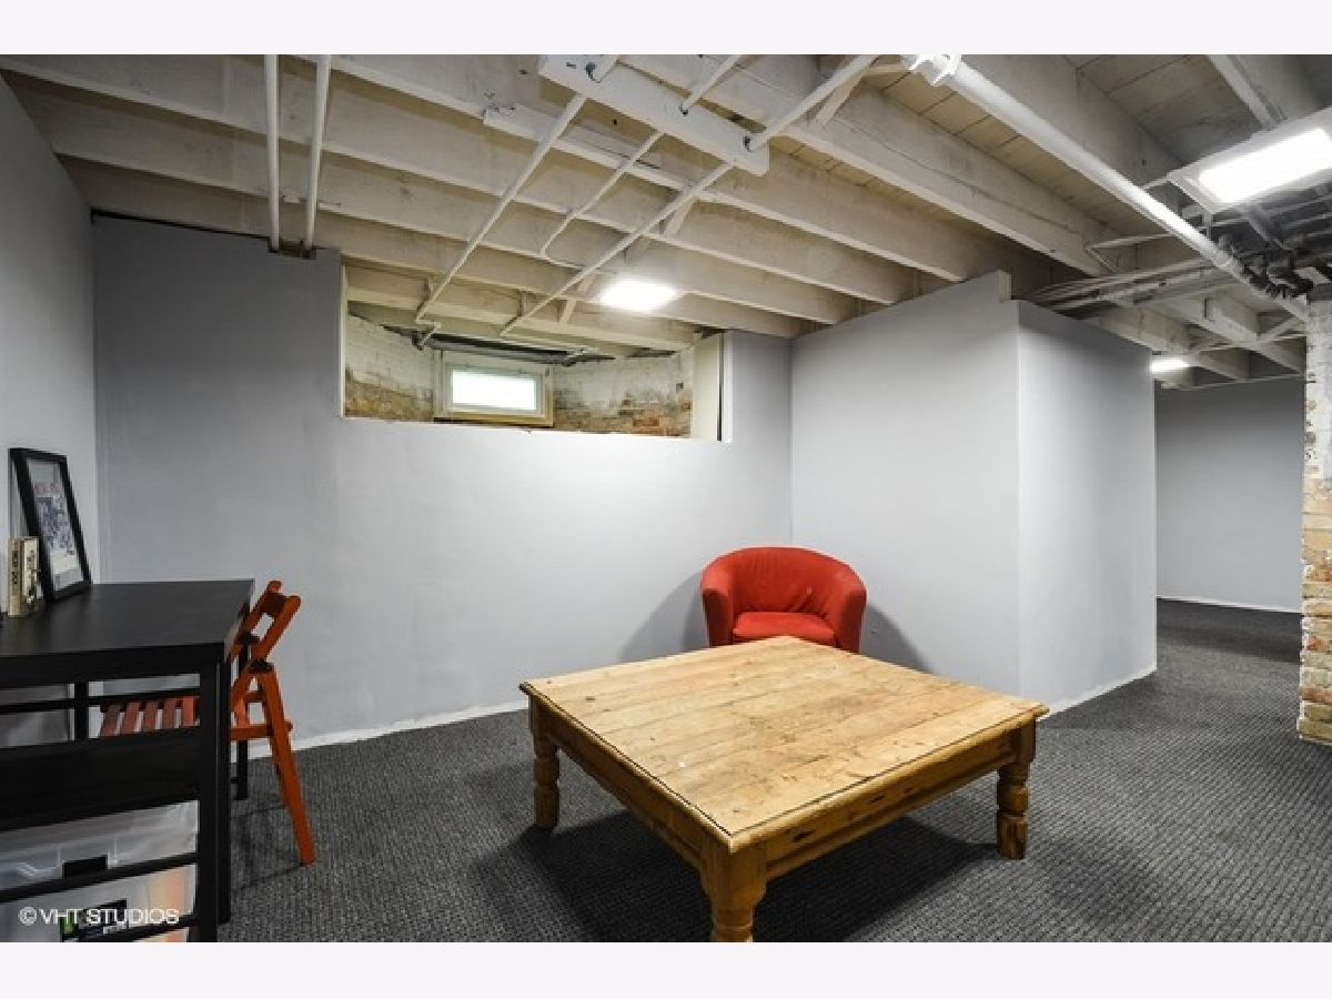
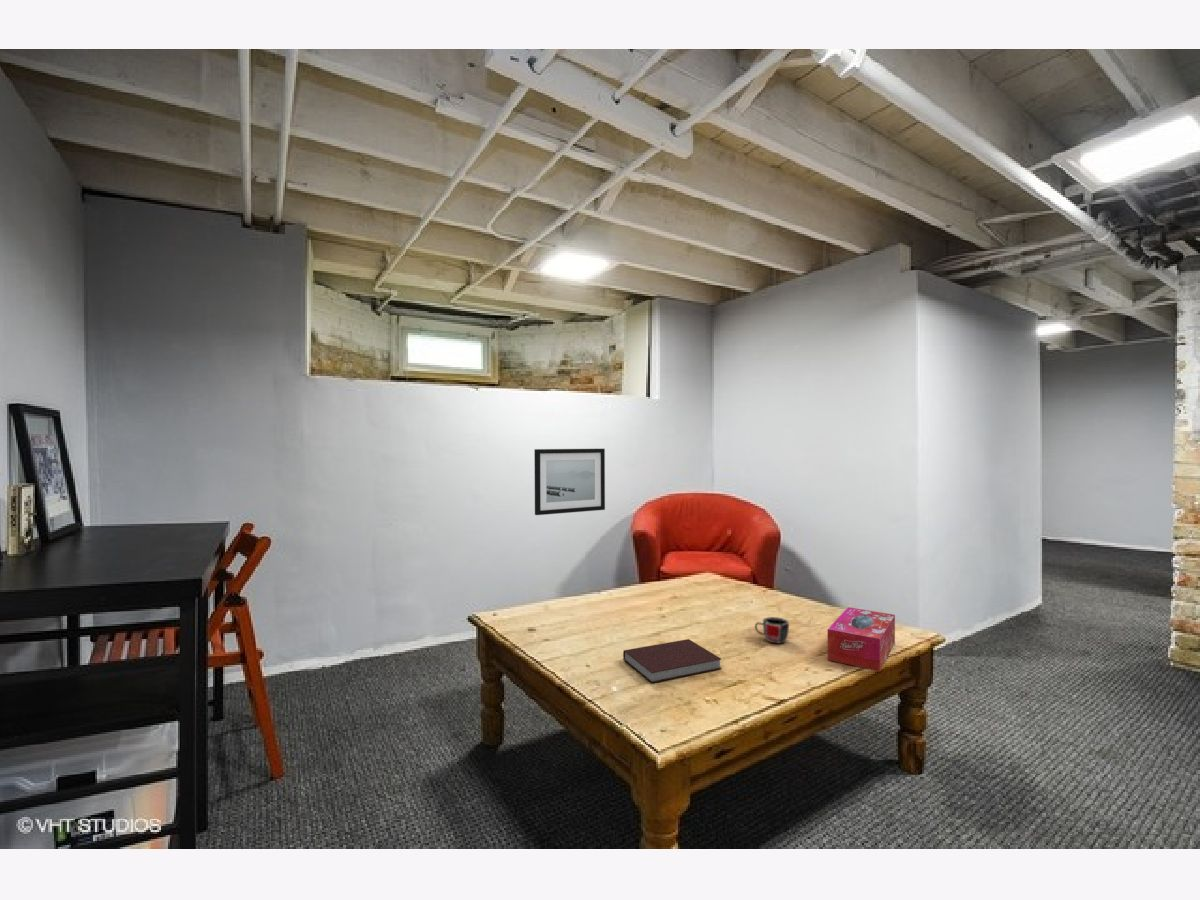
+ notebook [622,638,723,684]
+ wall art [533,448,606,516]
+ mug [754,616,790,644]
+ tissue box [827,606,896,672]
